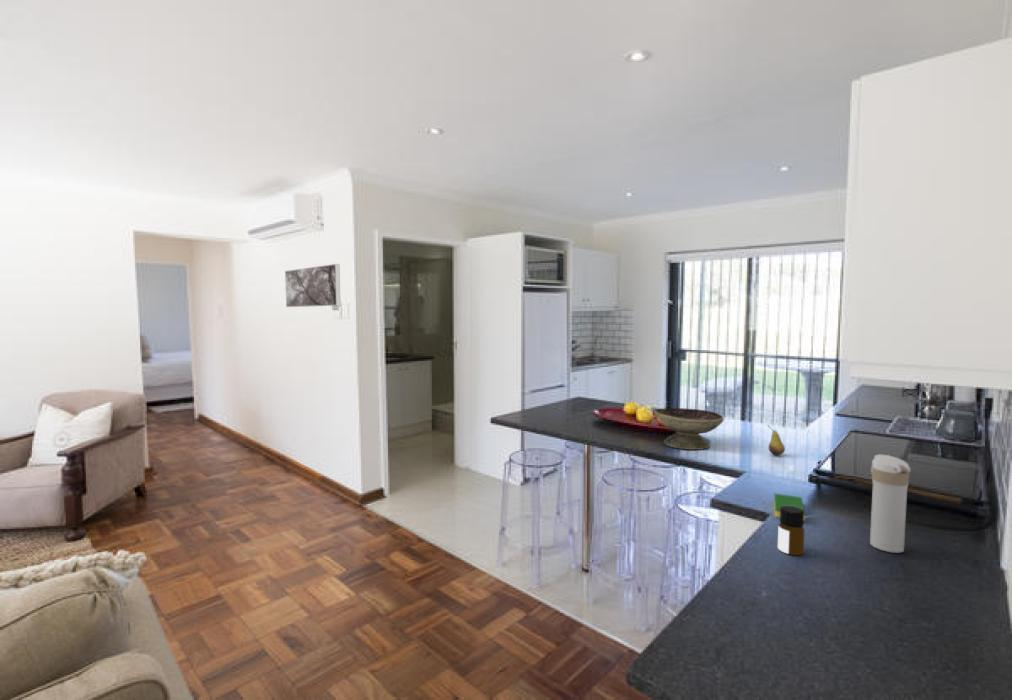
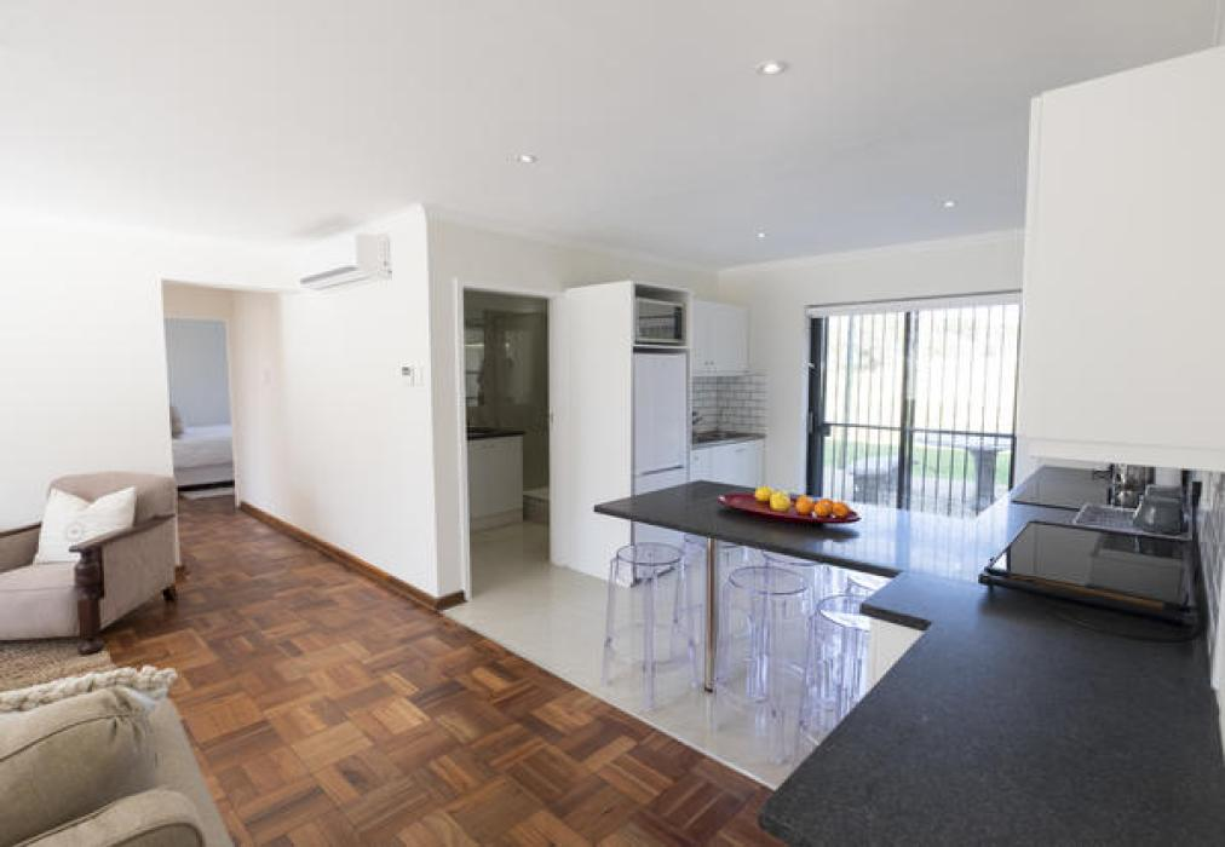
- decorative bowl [653,407,725,451]
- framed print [284,263,341,308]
- dish sponge [773,493,806,522]
- bottle [777,506,805,556]
- fruit [766,424,786,456]
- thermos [869,454,912,554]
